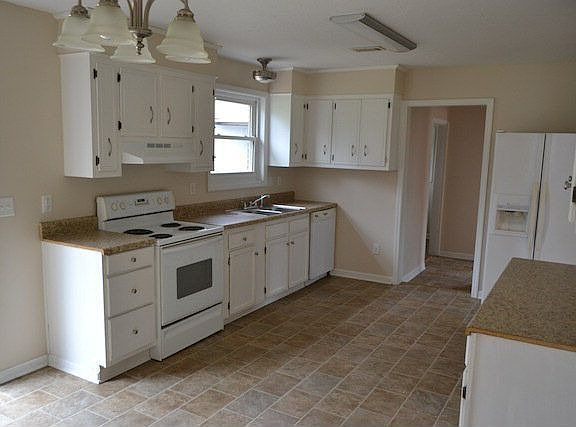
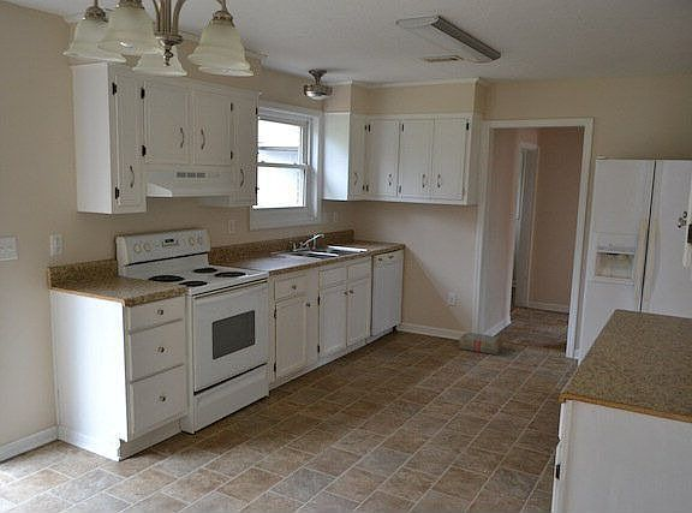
+ carton [458,332,505,356]
